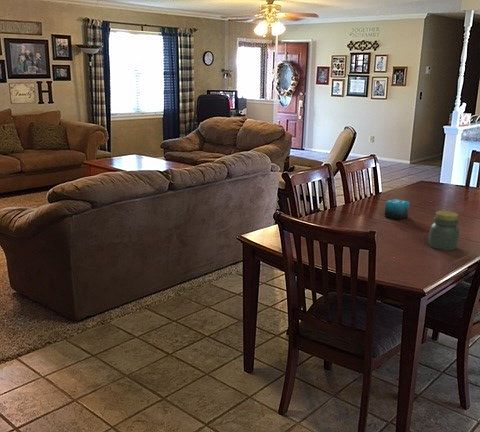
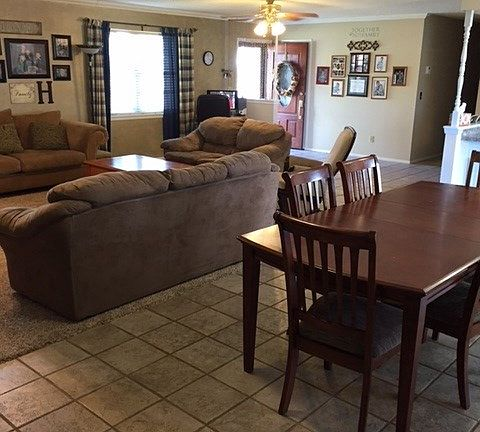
- jar [428,210,460,252]
- candle [384,195,411,221]
